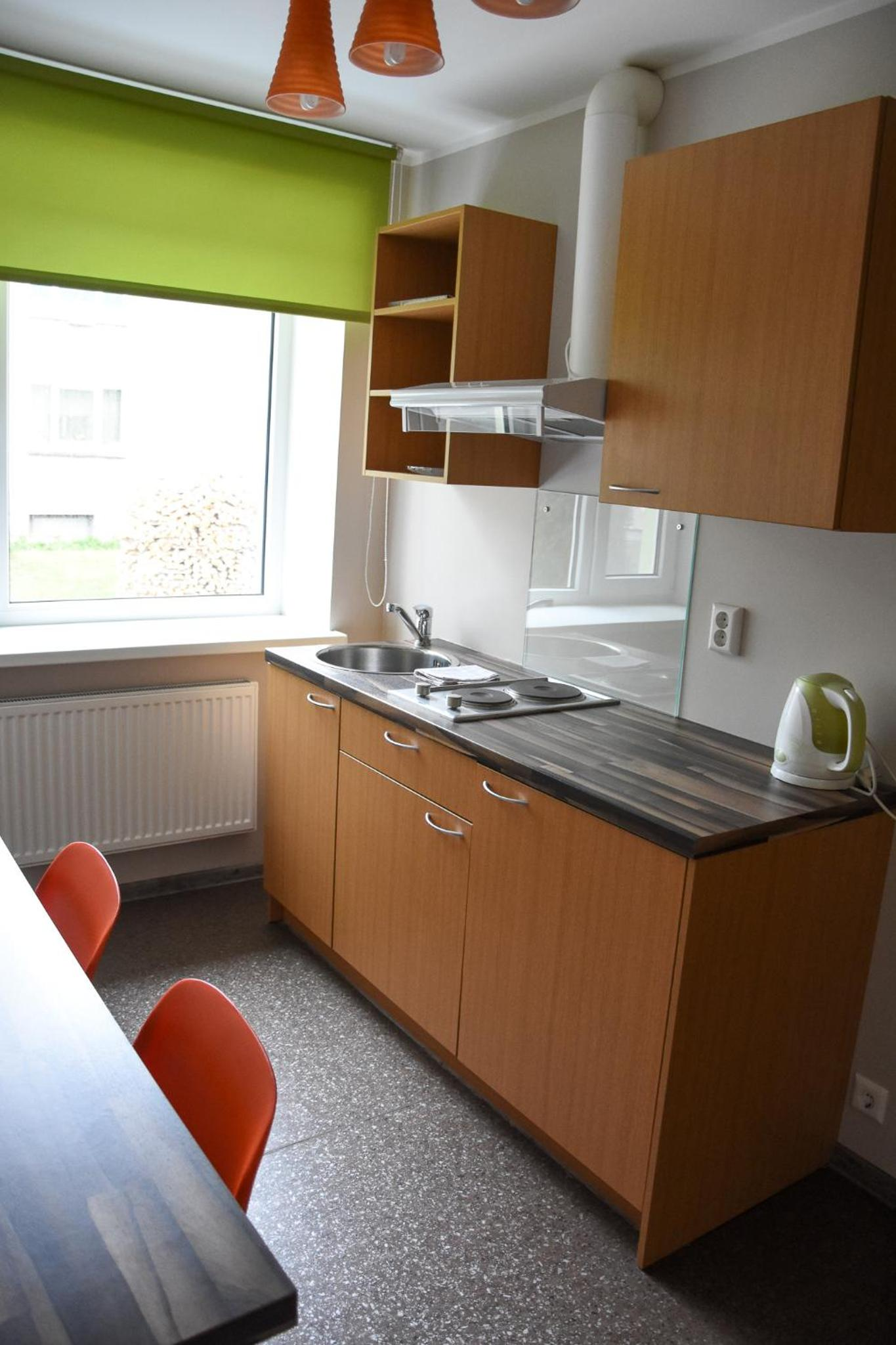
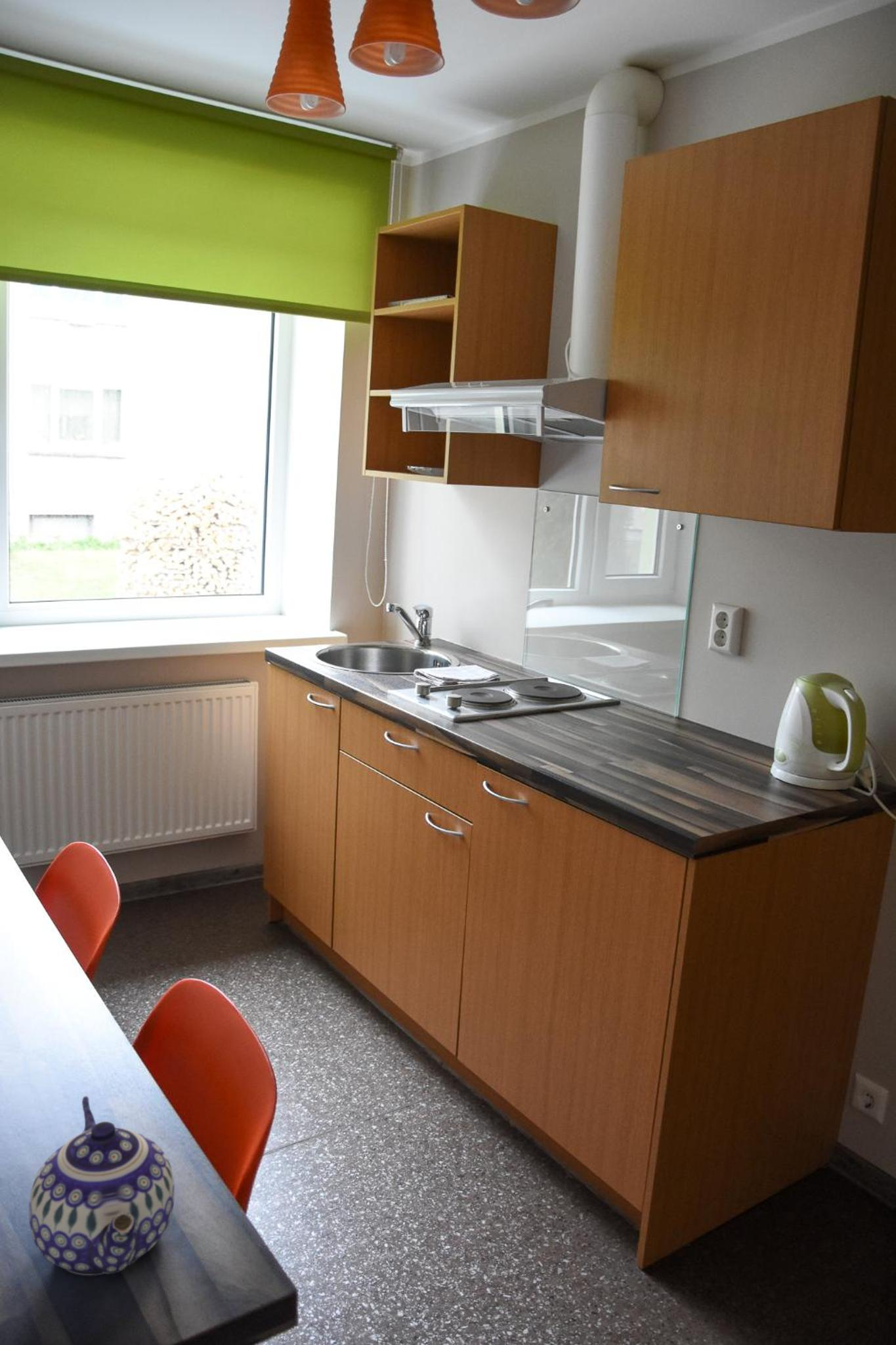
+ teapot [28,1095,175,1276]
